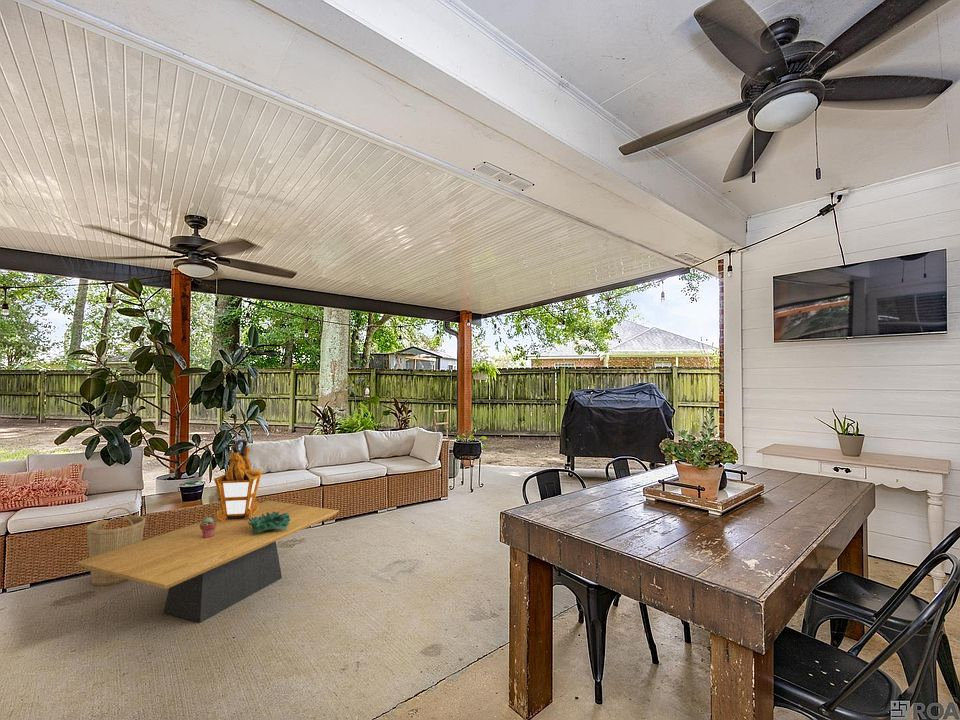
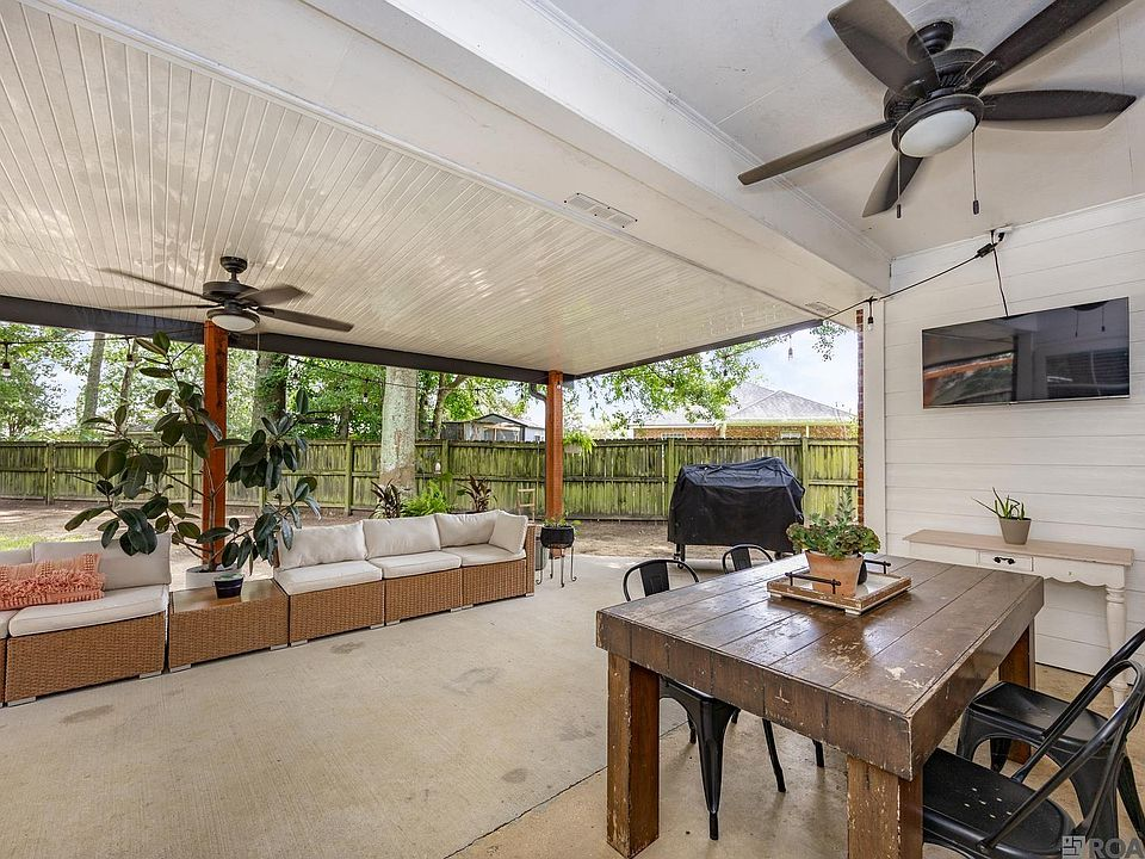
- basket [85,507,147,587]
- decorative bowl [248,512,290,534]
- potted succulent [200,517,217,538]
- lantern [213,439,264,521]
- coffee table [75,499,339,624]
